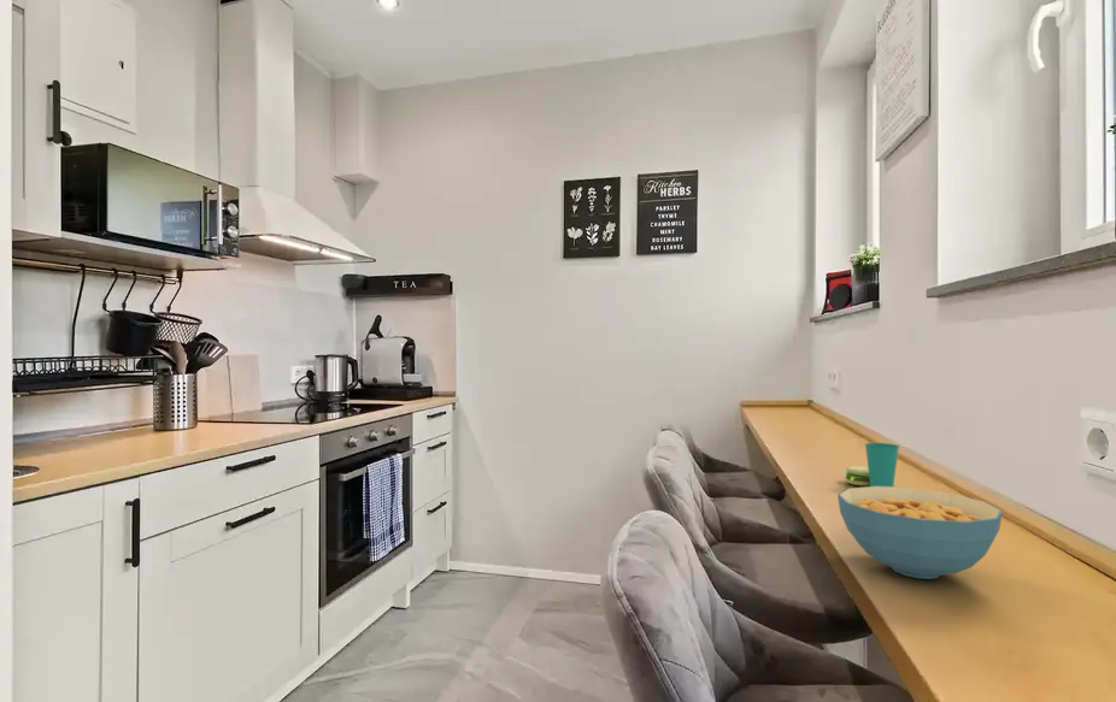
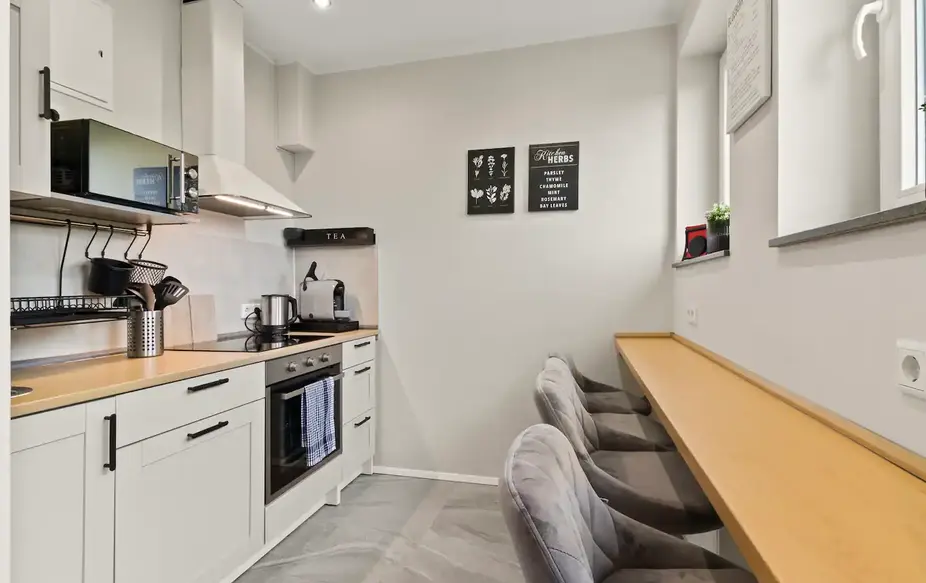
- cereal bowl [836,485,1004,580]
- cup [842,442,900,488]
